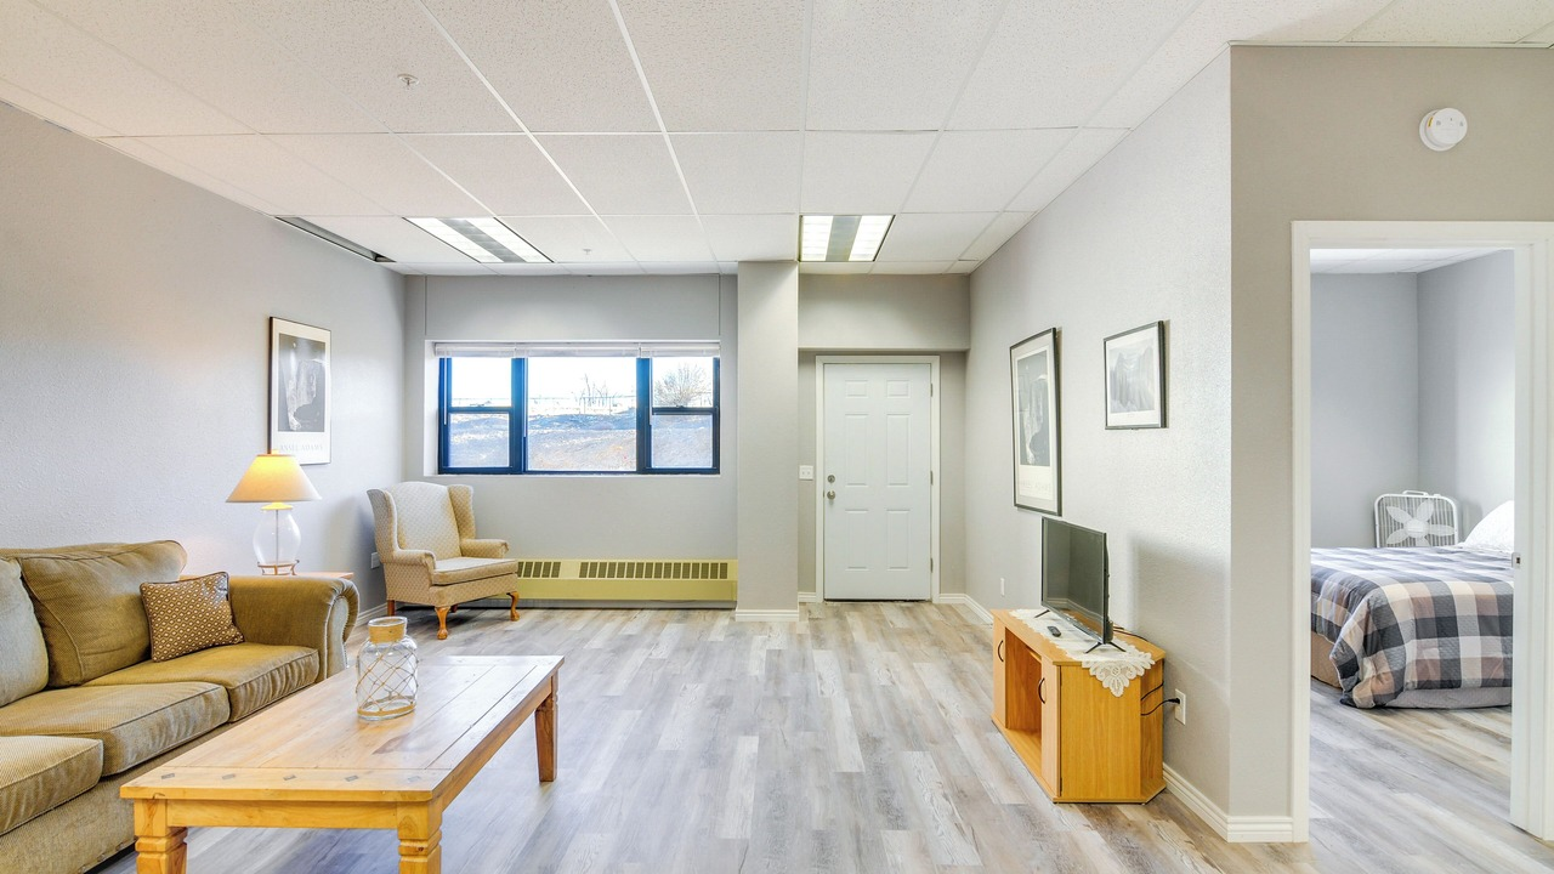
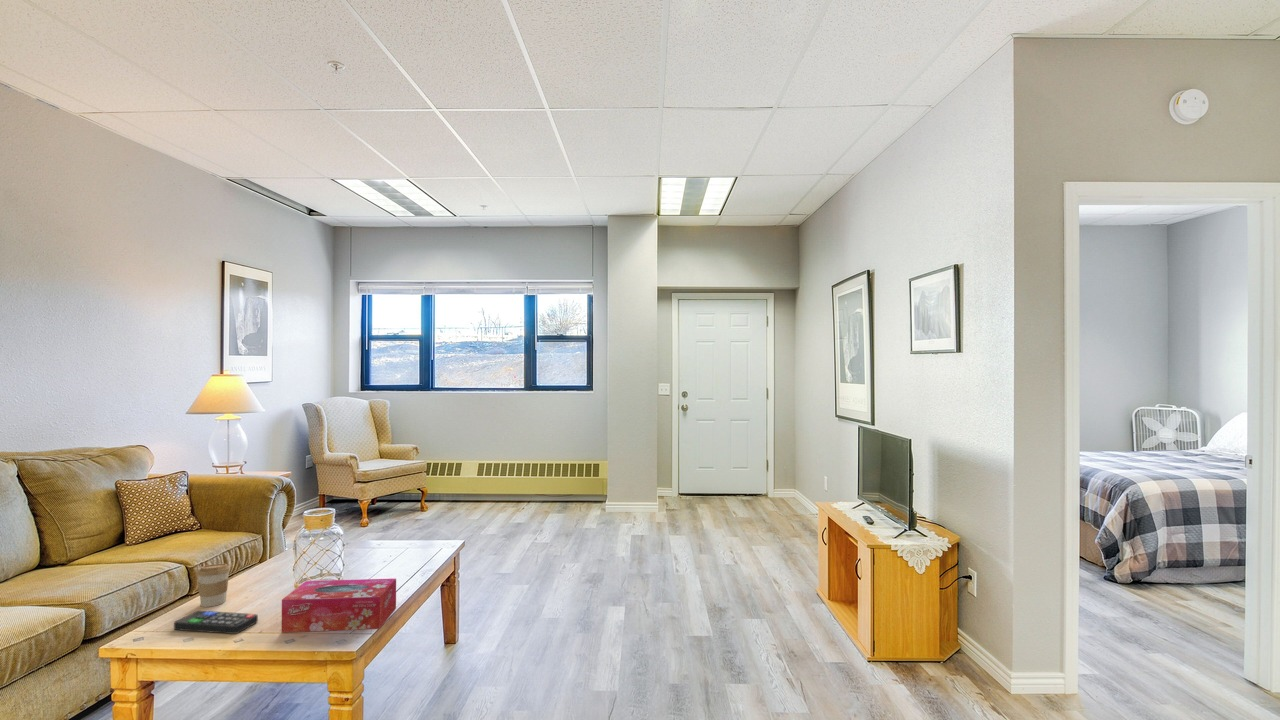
+ coffee cup [196,563,231,608]
+ tissue box [281,578,397,633]
+ remote control [173,610,259,635]
